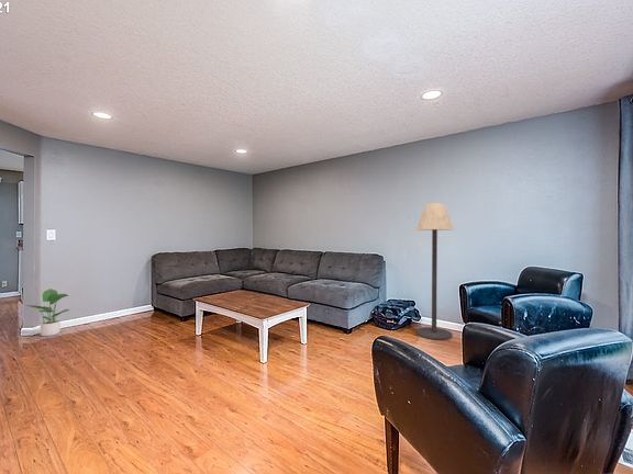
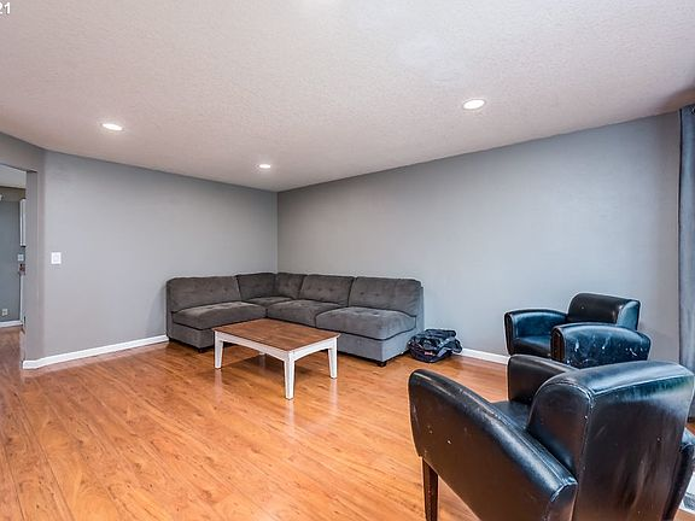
- floor lamp [415,202,455,341]
- potted plant [25,287,70,337]
